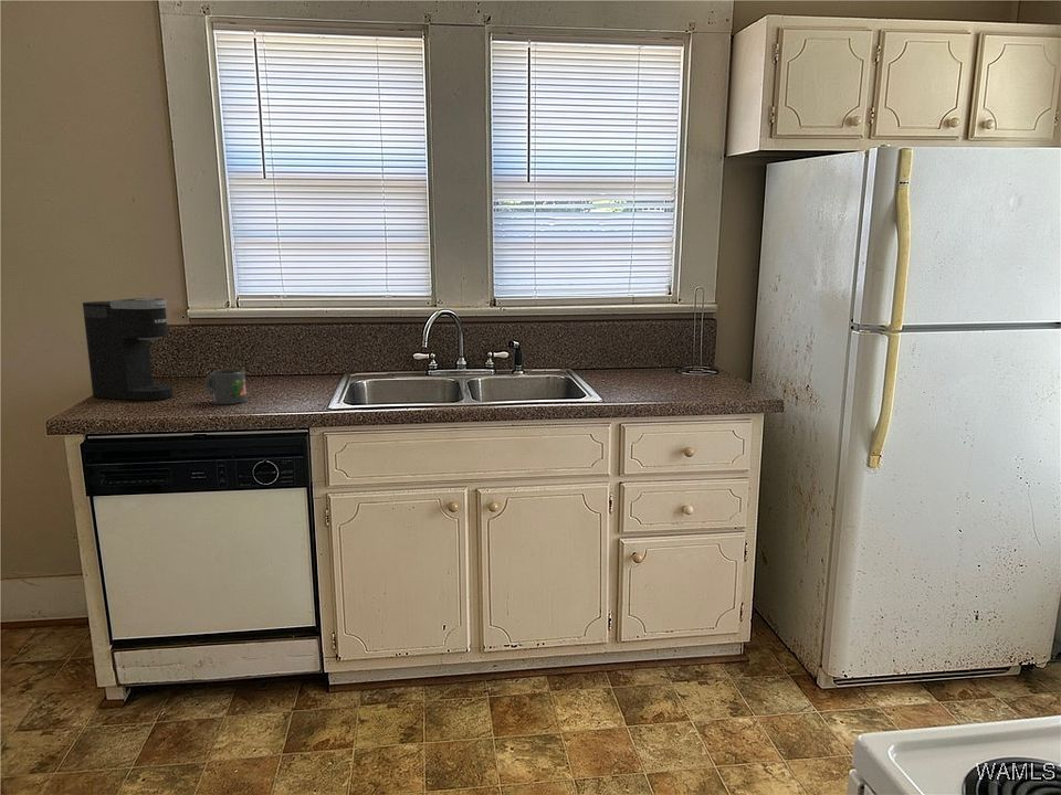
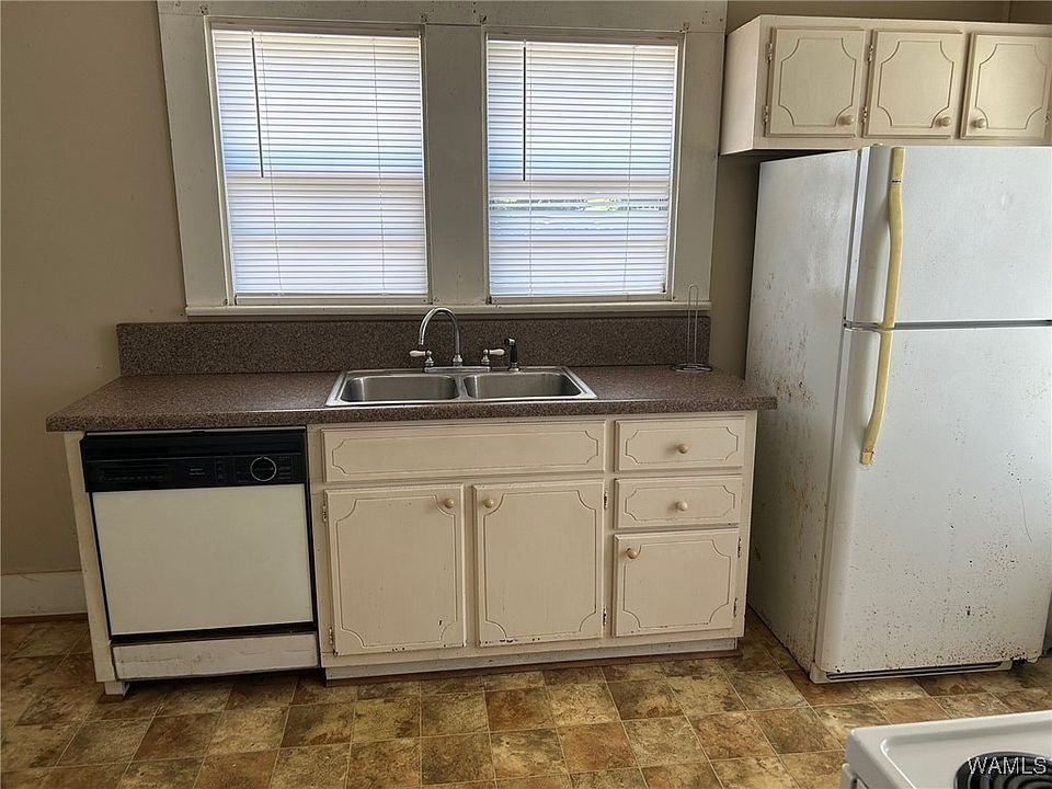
- coffee maker [82,297,175,402]
- mug [203,368,248,405]
